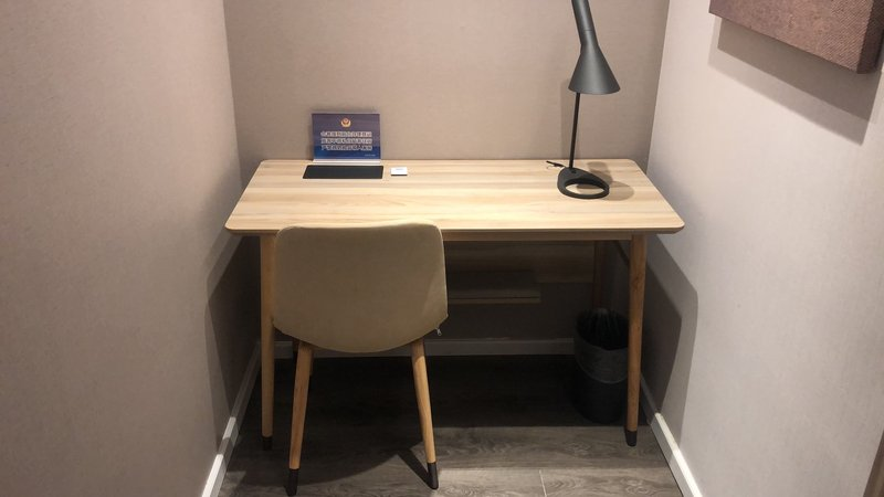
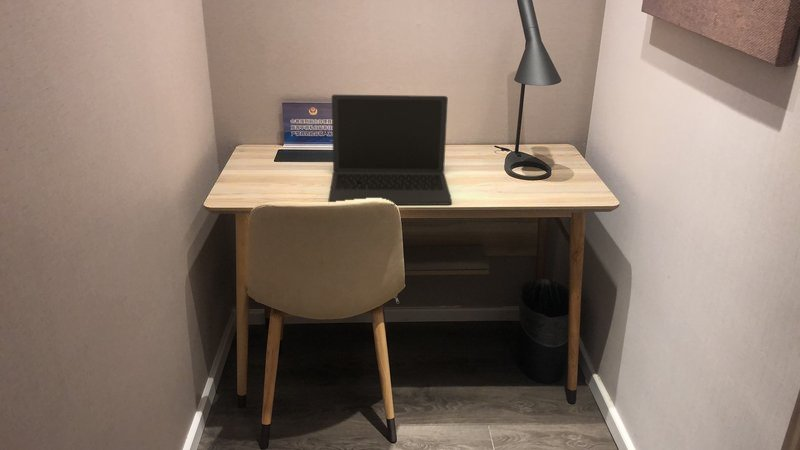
+ laptop [327,94,453,206]
